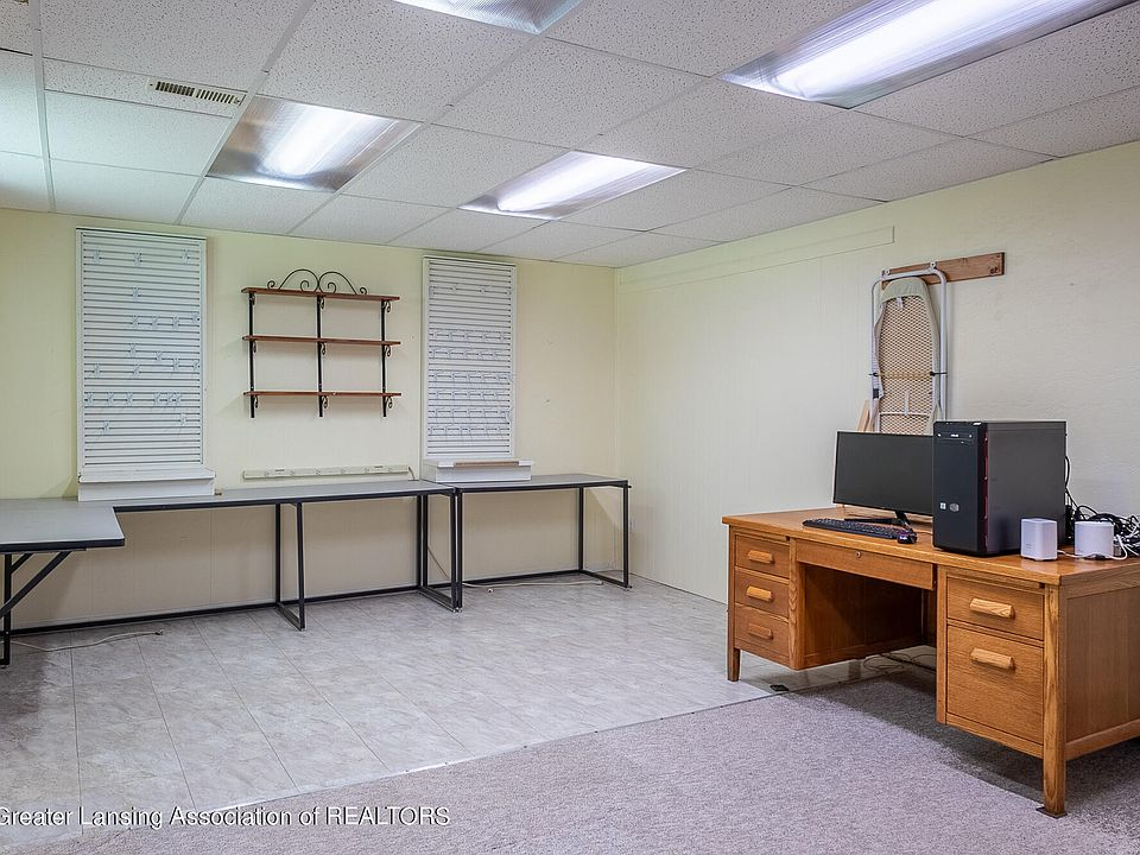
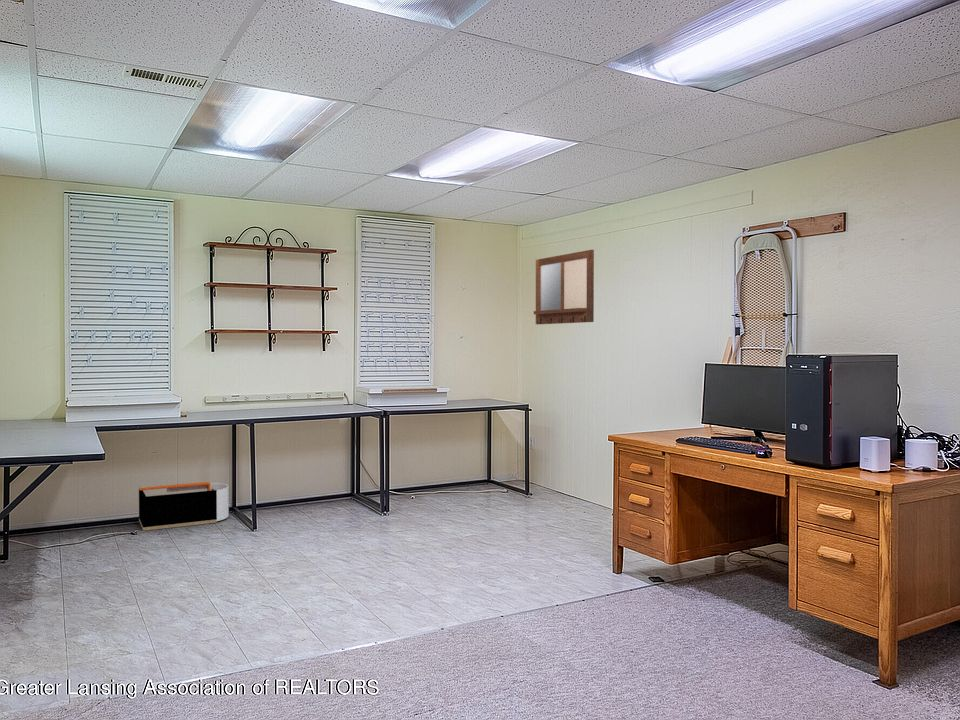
+ writing board [533,249,595,325]
+ storage bin [138,481,230,532]
